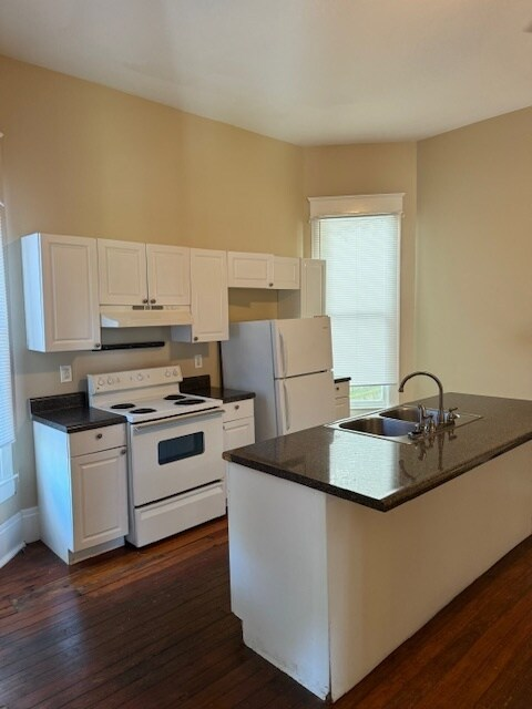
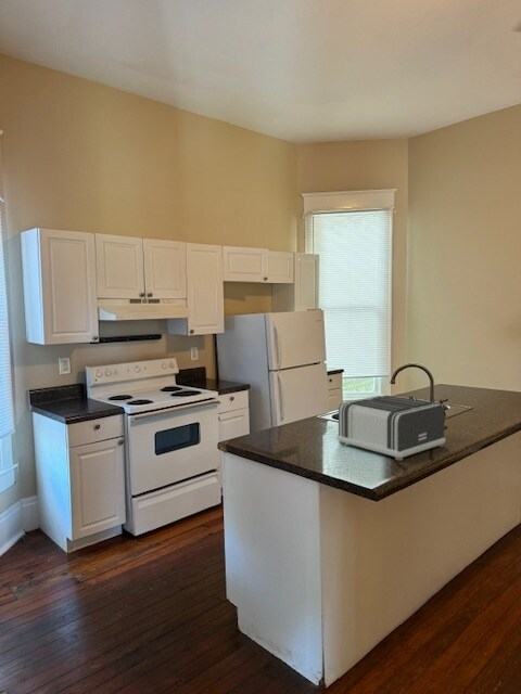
+ toaster [335,395,446,462]
